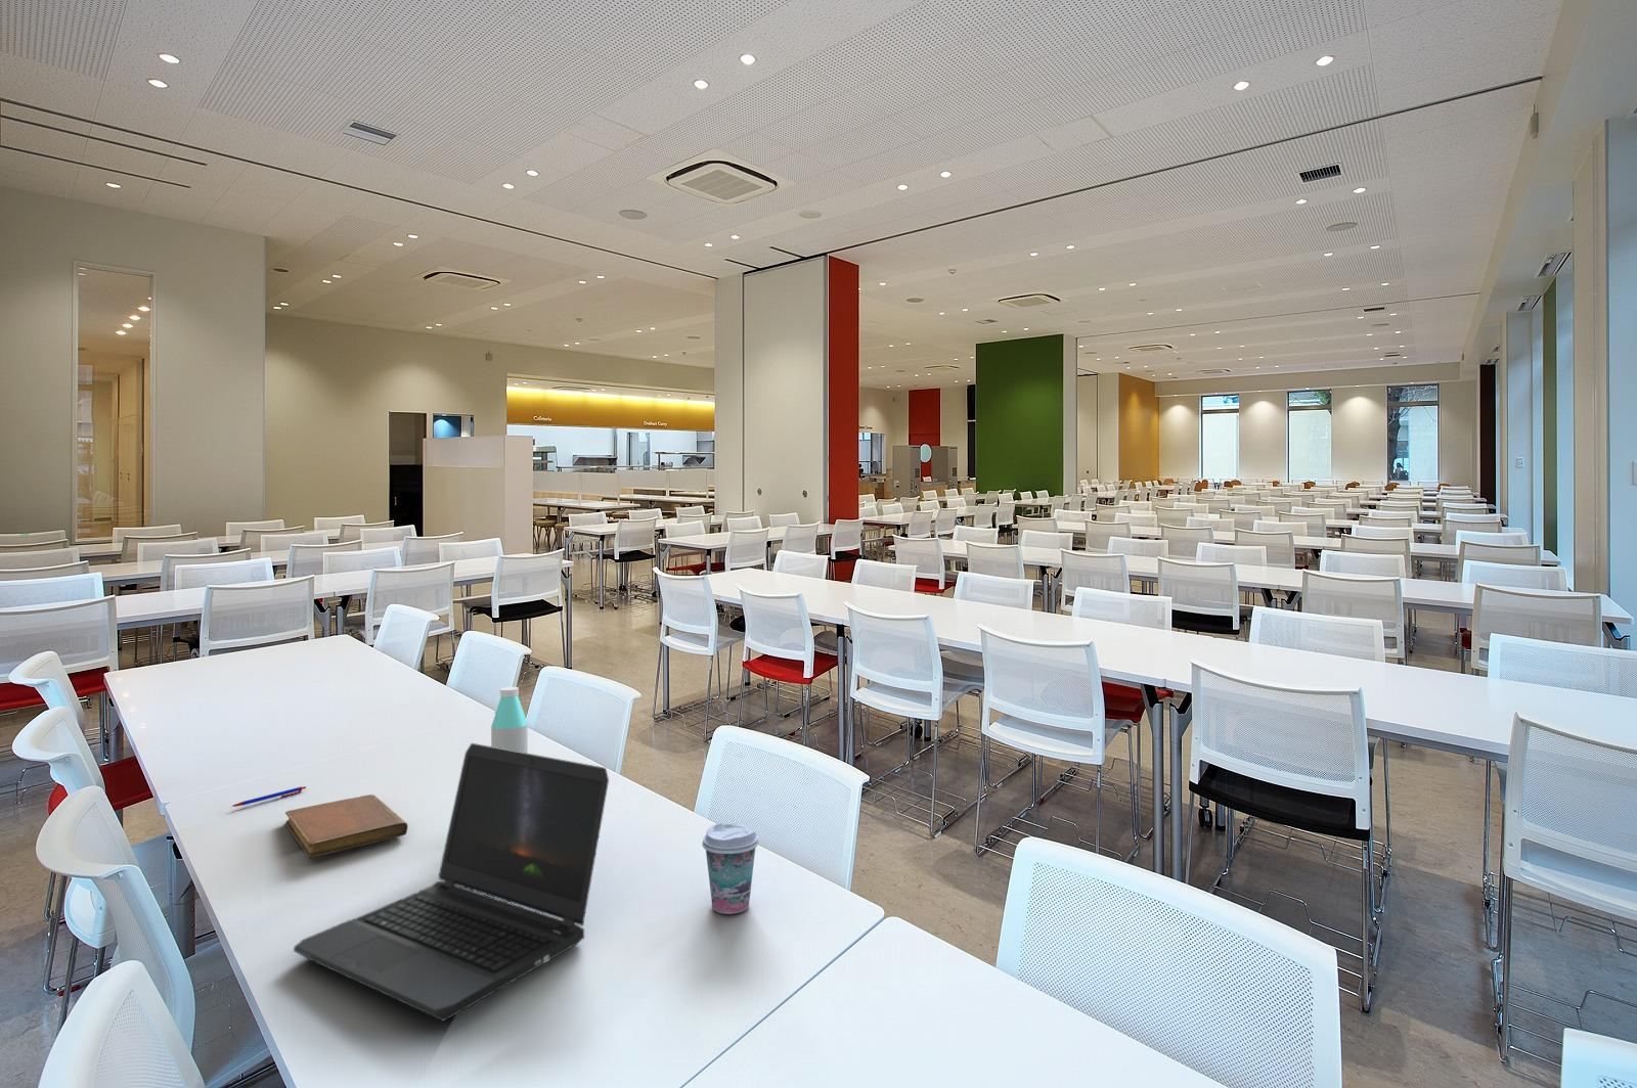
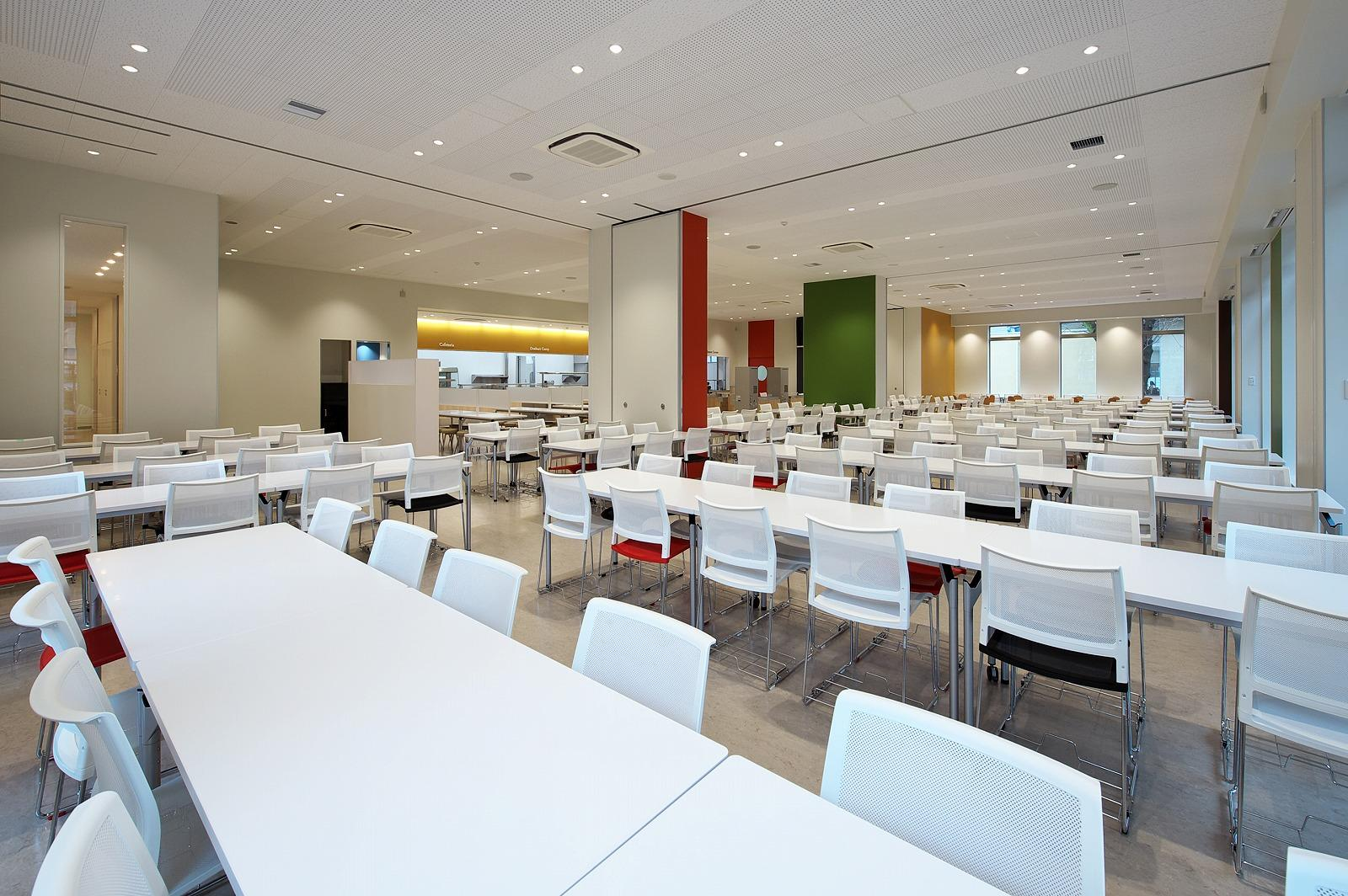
- water bottle [491,686,529,754]
- pen [231,786,307,807]
- coffee cup [701,821,760,916]
- laptop computer [293,742,610,1021]
- notebook [284,793,408,858]
